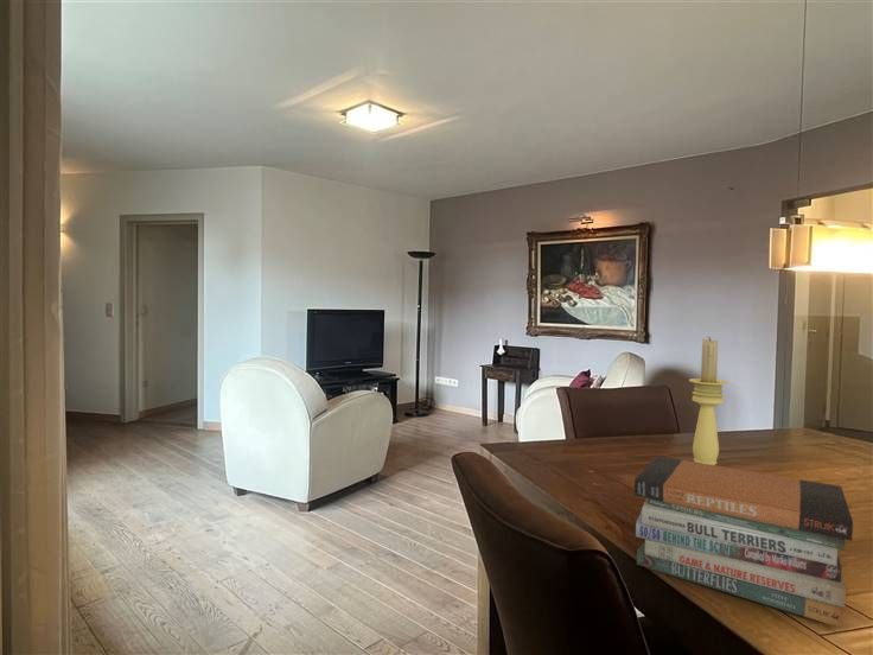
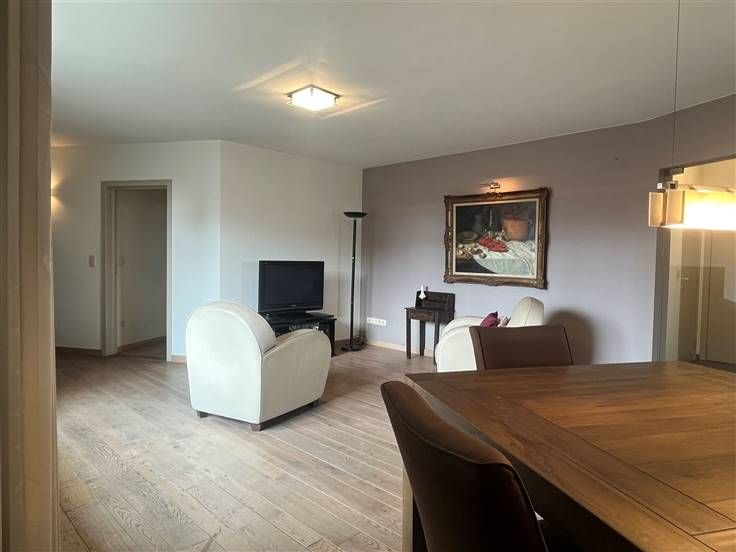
- candle holder [688,336,729,465]
- book stack [633,454,854,629]
